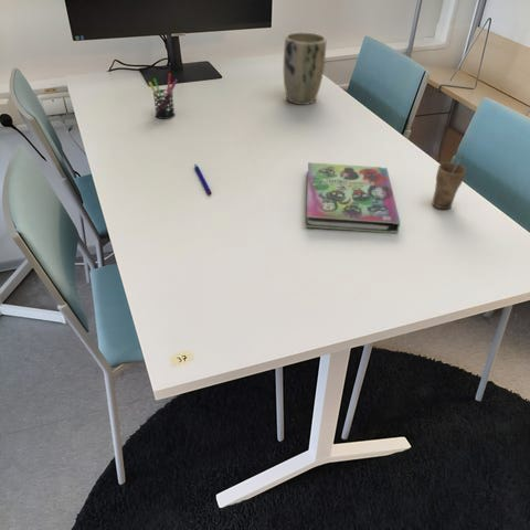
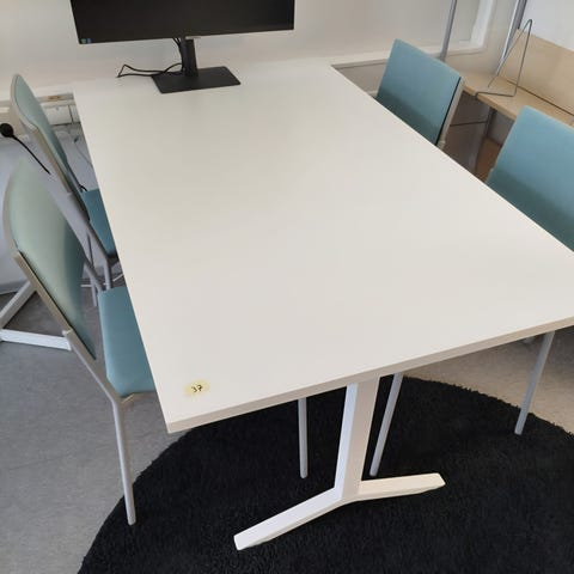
- cup [431,153,467,211]
- book [305,161,402,234]
- pen holder [148,72,179,120]
- plant pot [283,31,327,106]
- pen [193,163,213,195]
